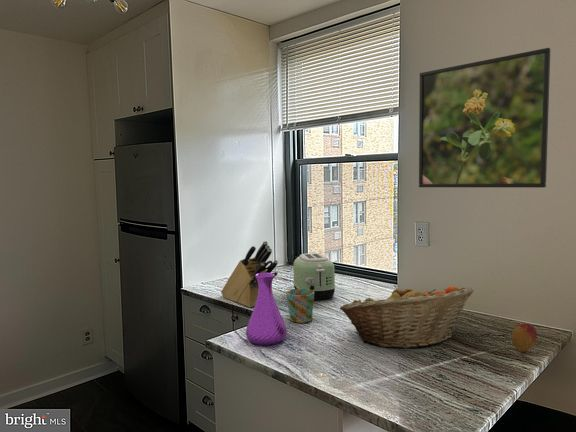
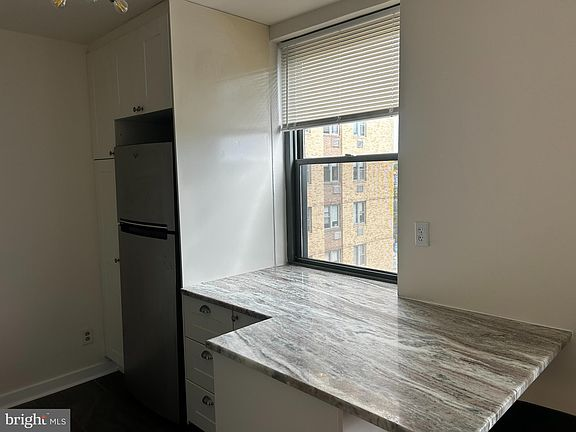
- fruit basket [339,284,475,349]
- mug [286,288,315,324]
- fruit [511,322,538,353]
- vase [245,272,288,346]
- knife block [220,240,279,308]
- toaster [292,252,337,301]
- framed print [418,47,551,189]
